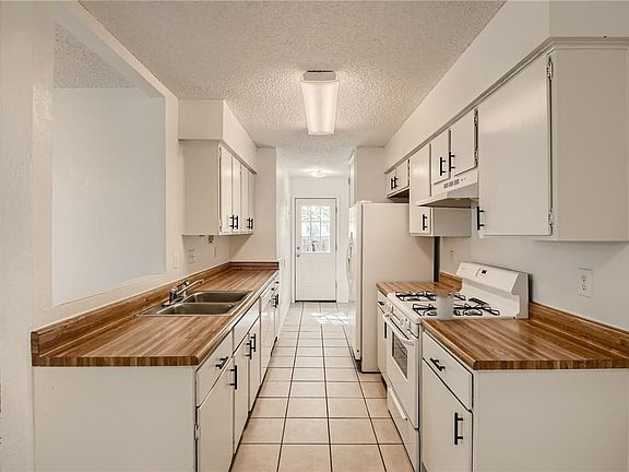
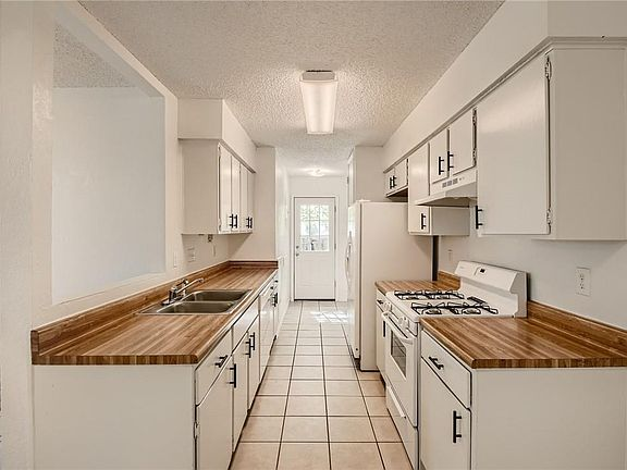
- utensil holder [431,285,458,321]
